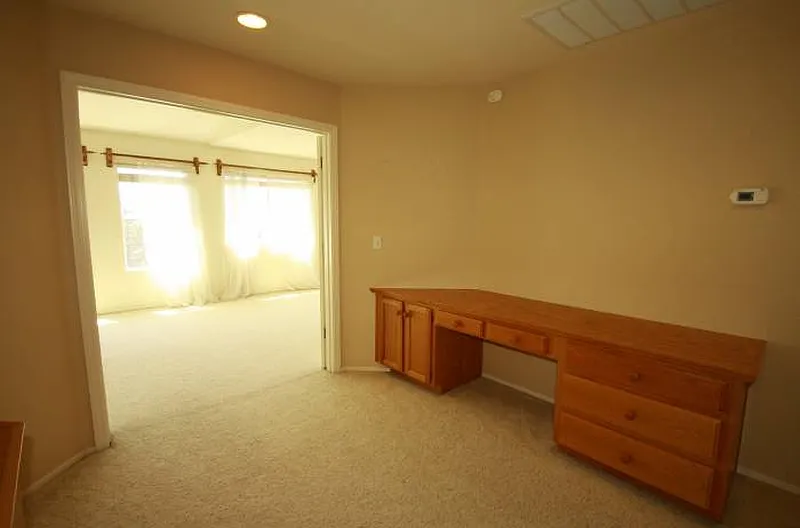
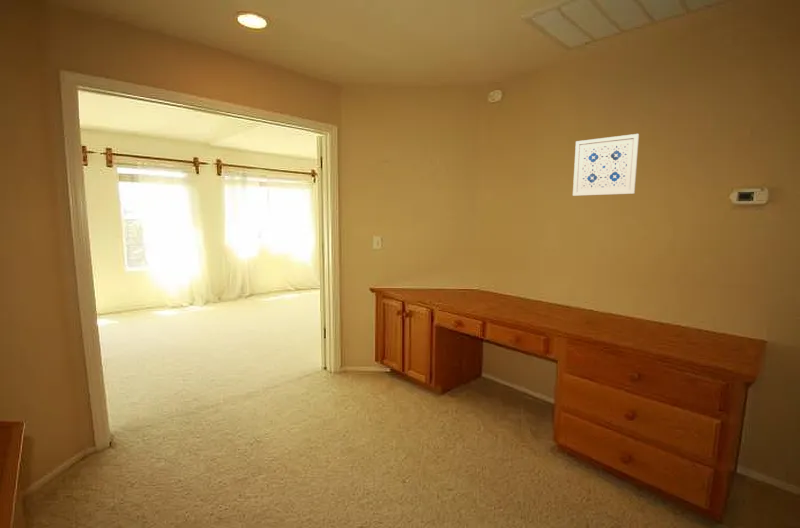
+ wall art [572,133,640,197]
